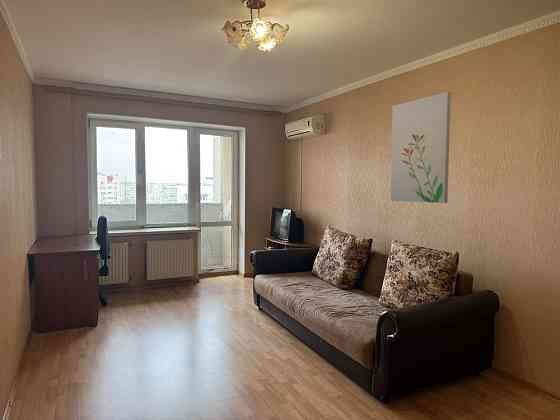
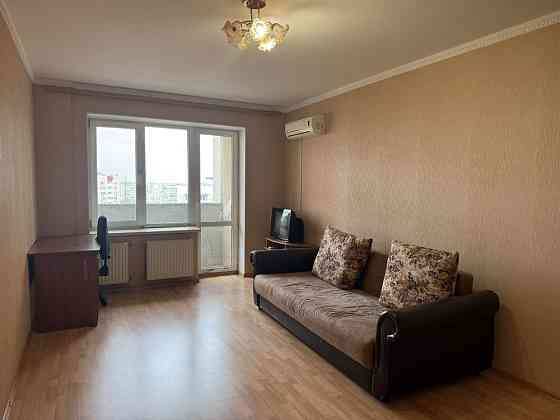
- wall art [390,91,452,204]
